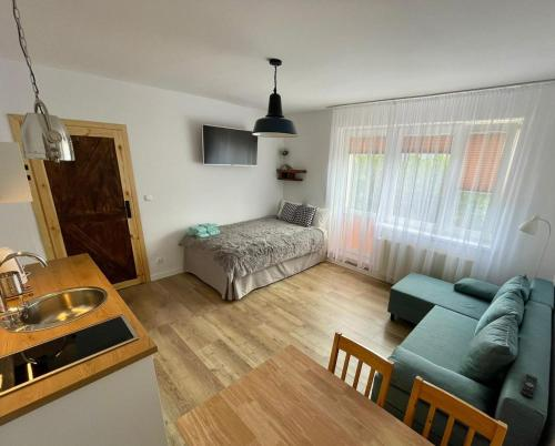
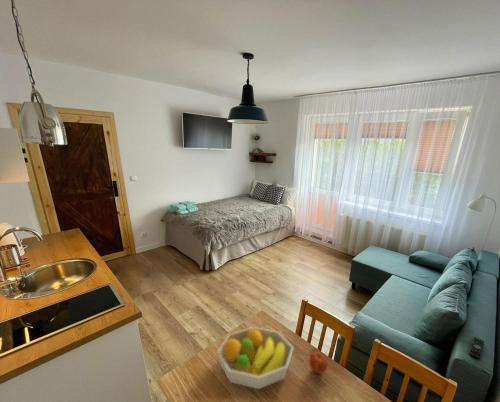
+ fruit bowl [216,326,295,390]
+ apple [308,351,329,374]
